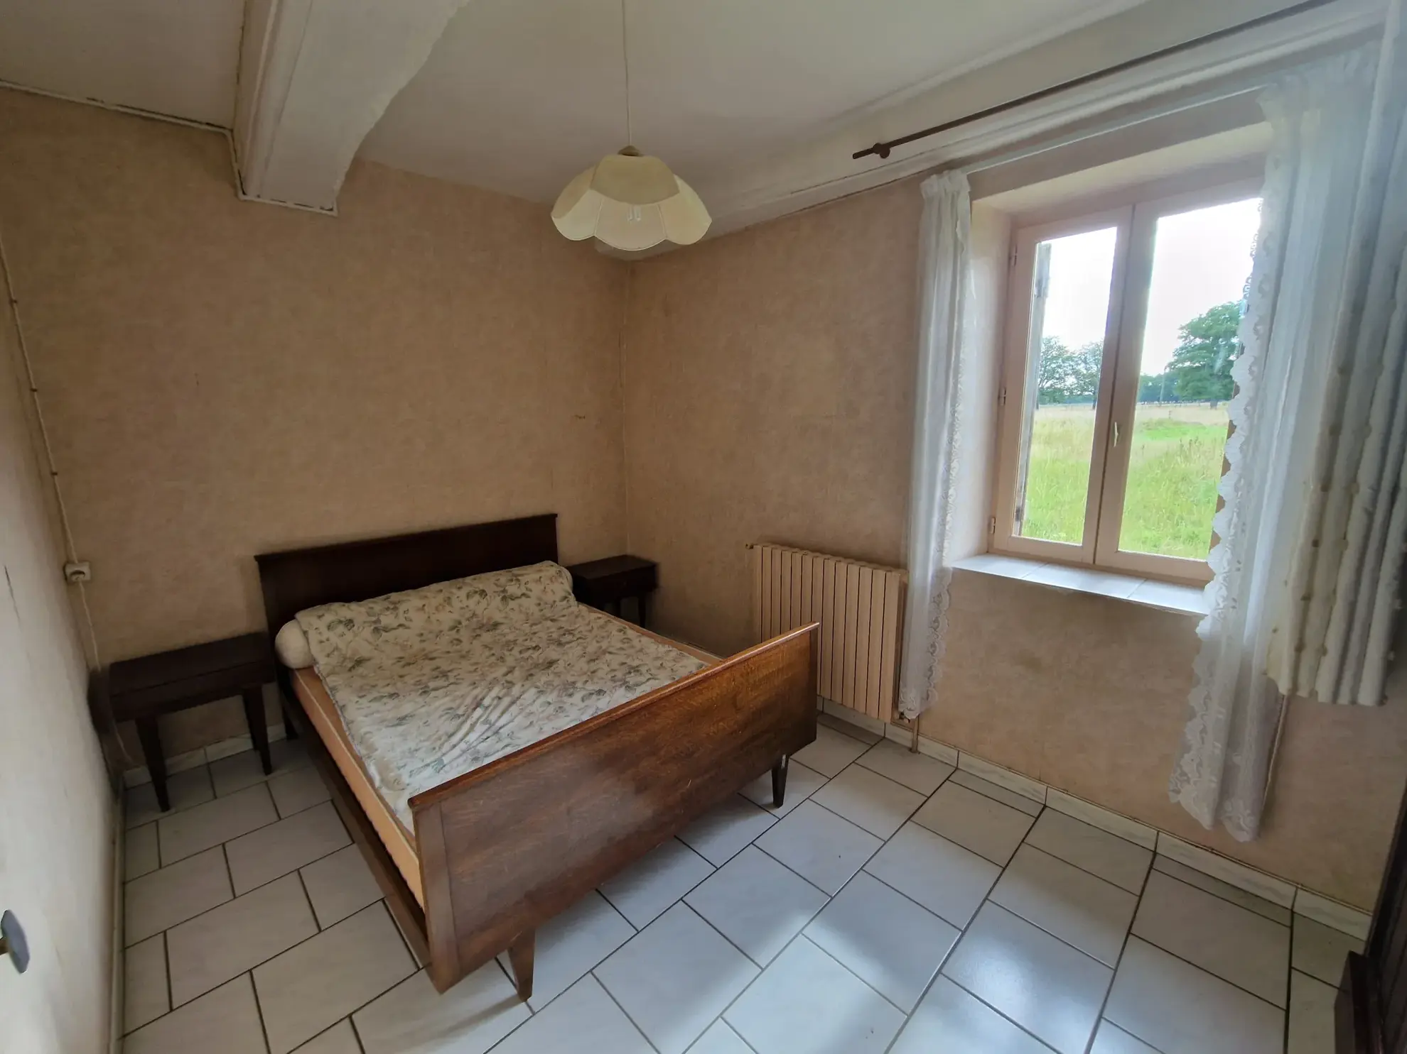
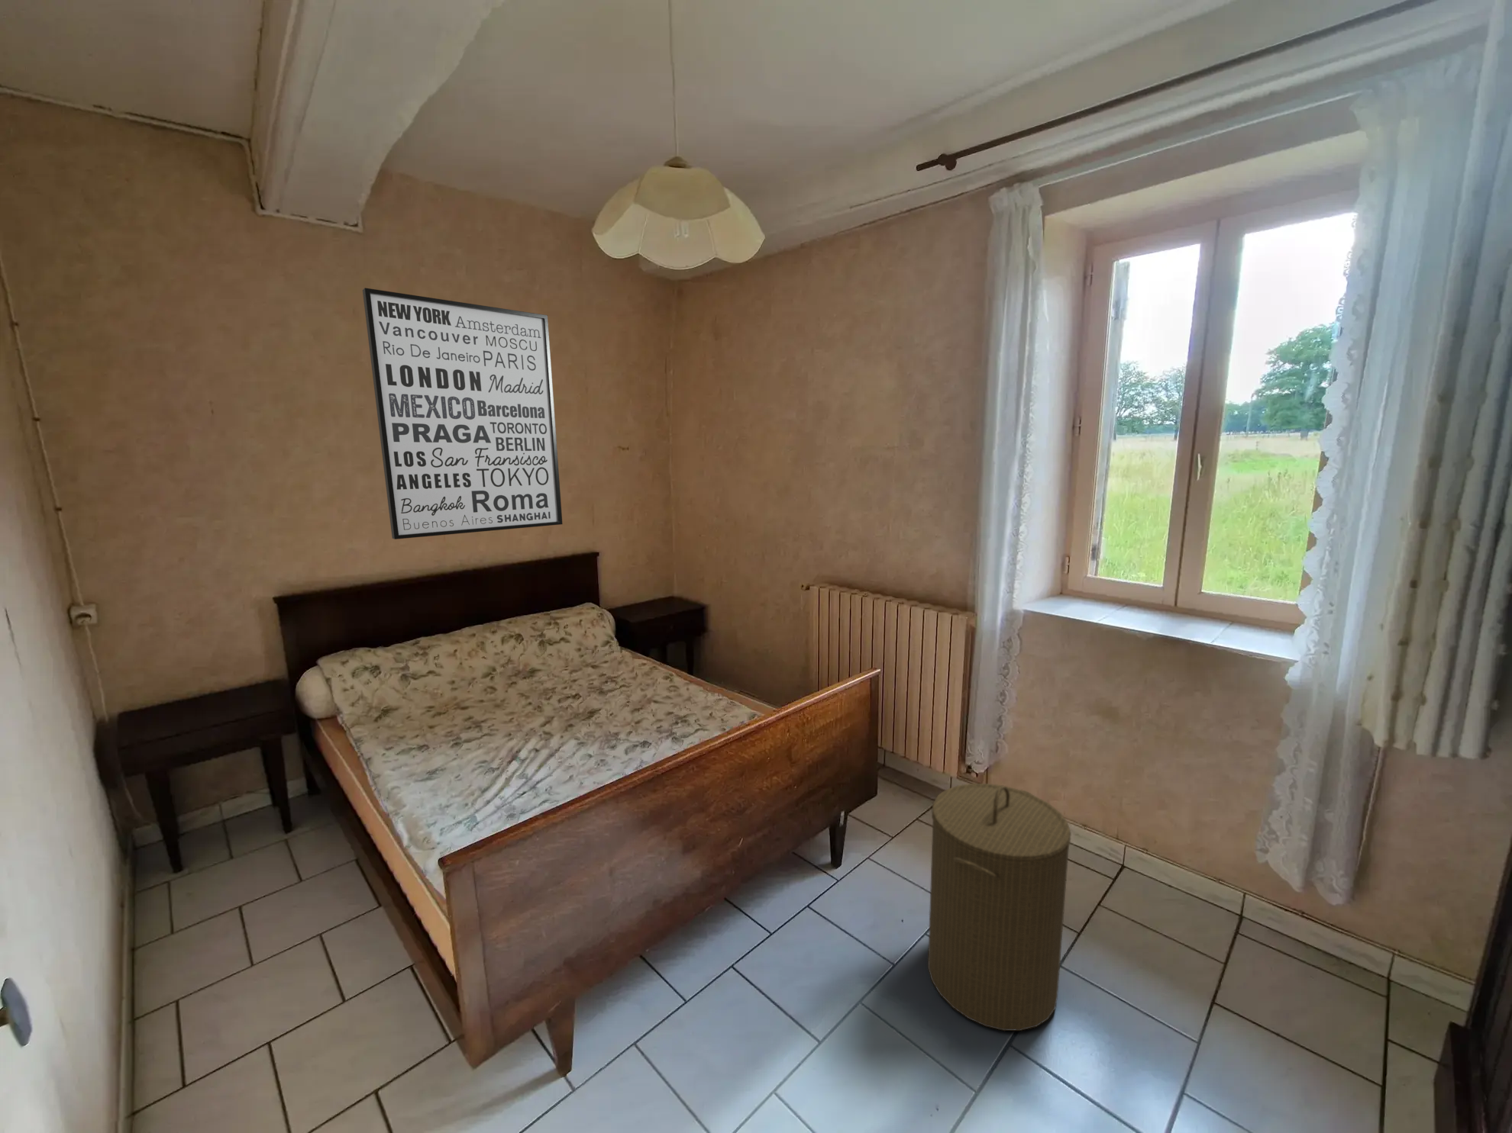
+ wall art [362,287,563,540]
+ laundry hamper [927,783,1073,1032]
